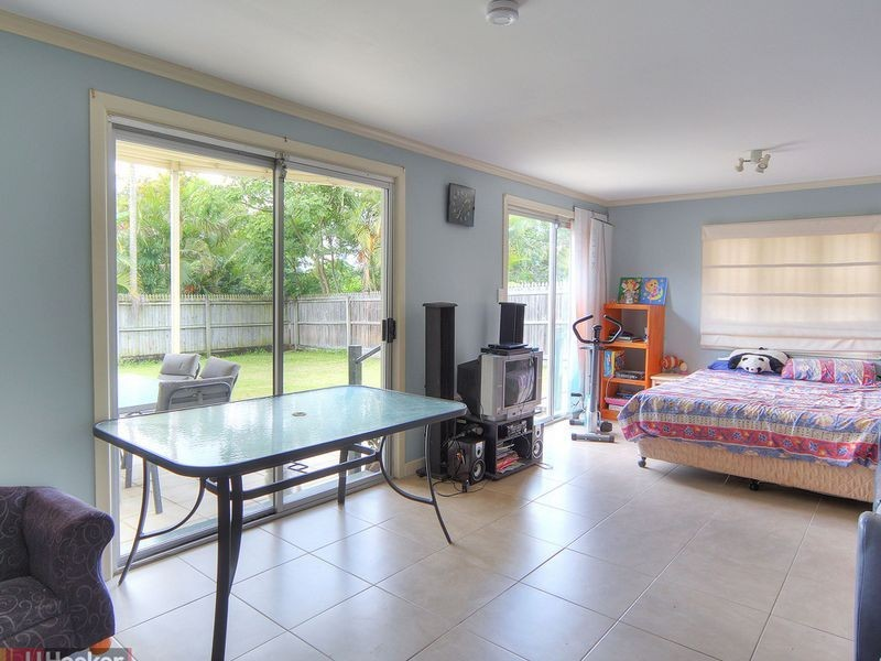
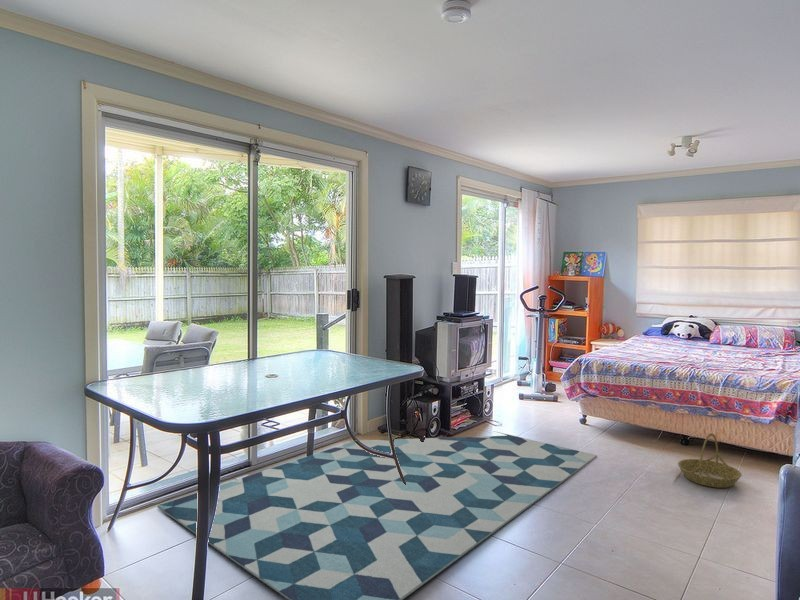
+ rug [157,430,598,600]
+ basket [677,432,743,489]
